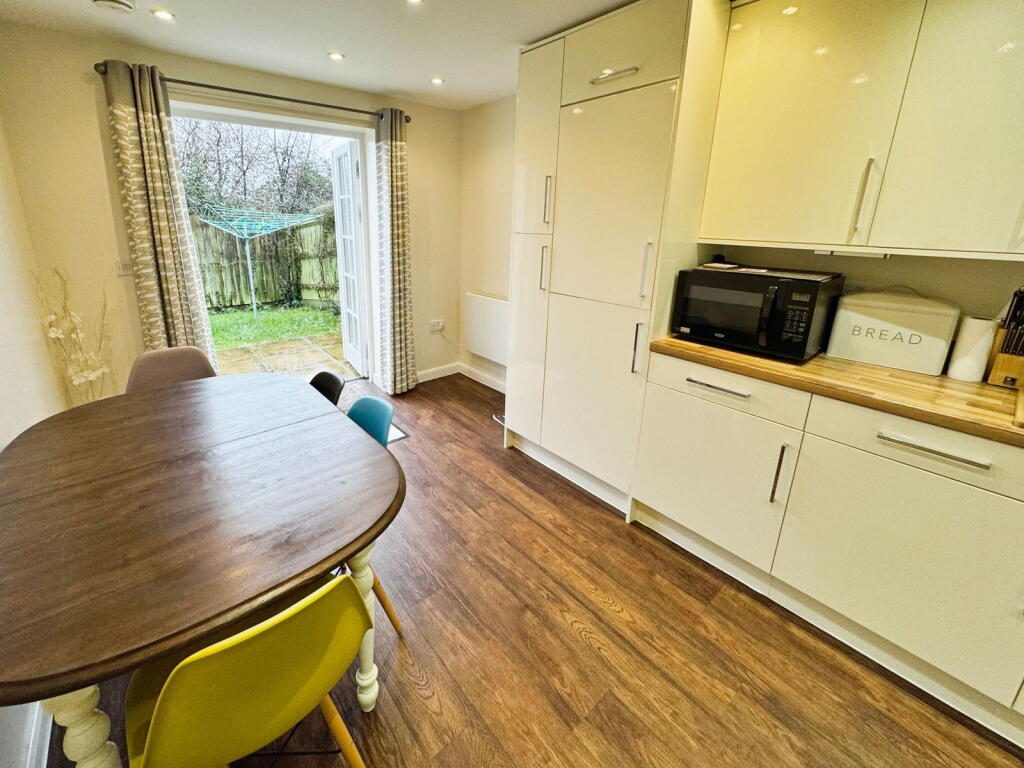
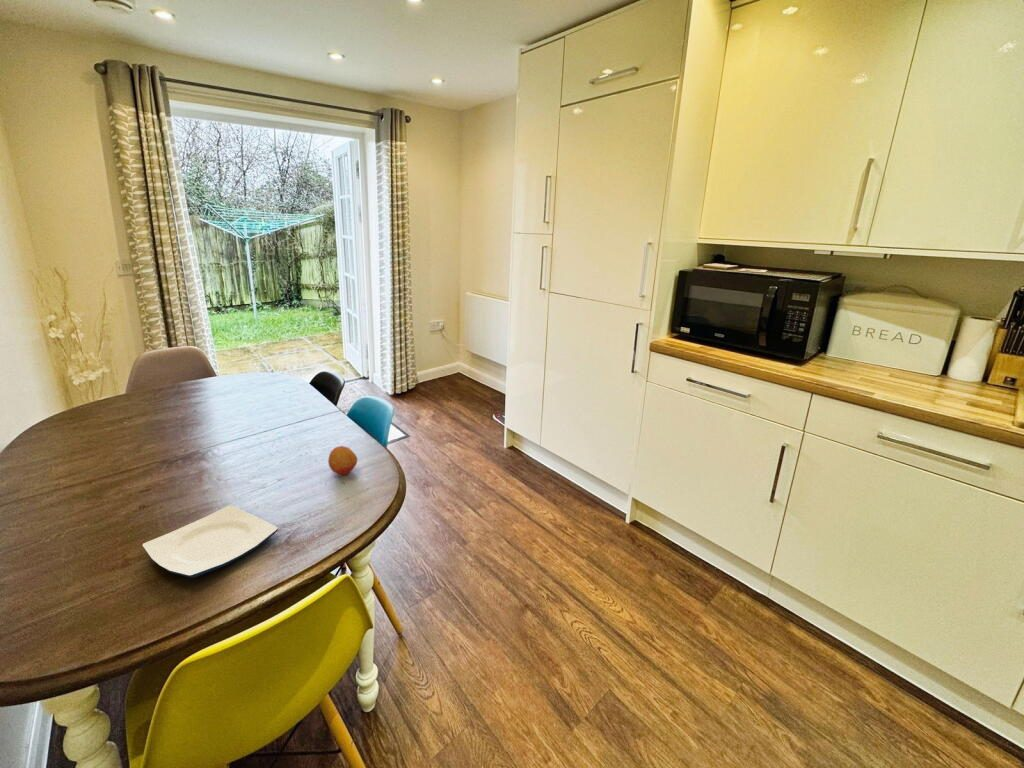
+ fruit [327,445,358,476]
+ plate [141,505,279,579]
